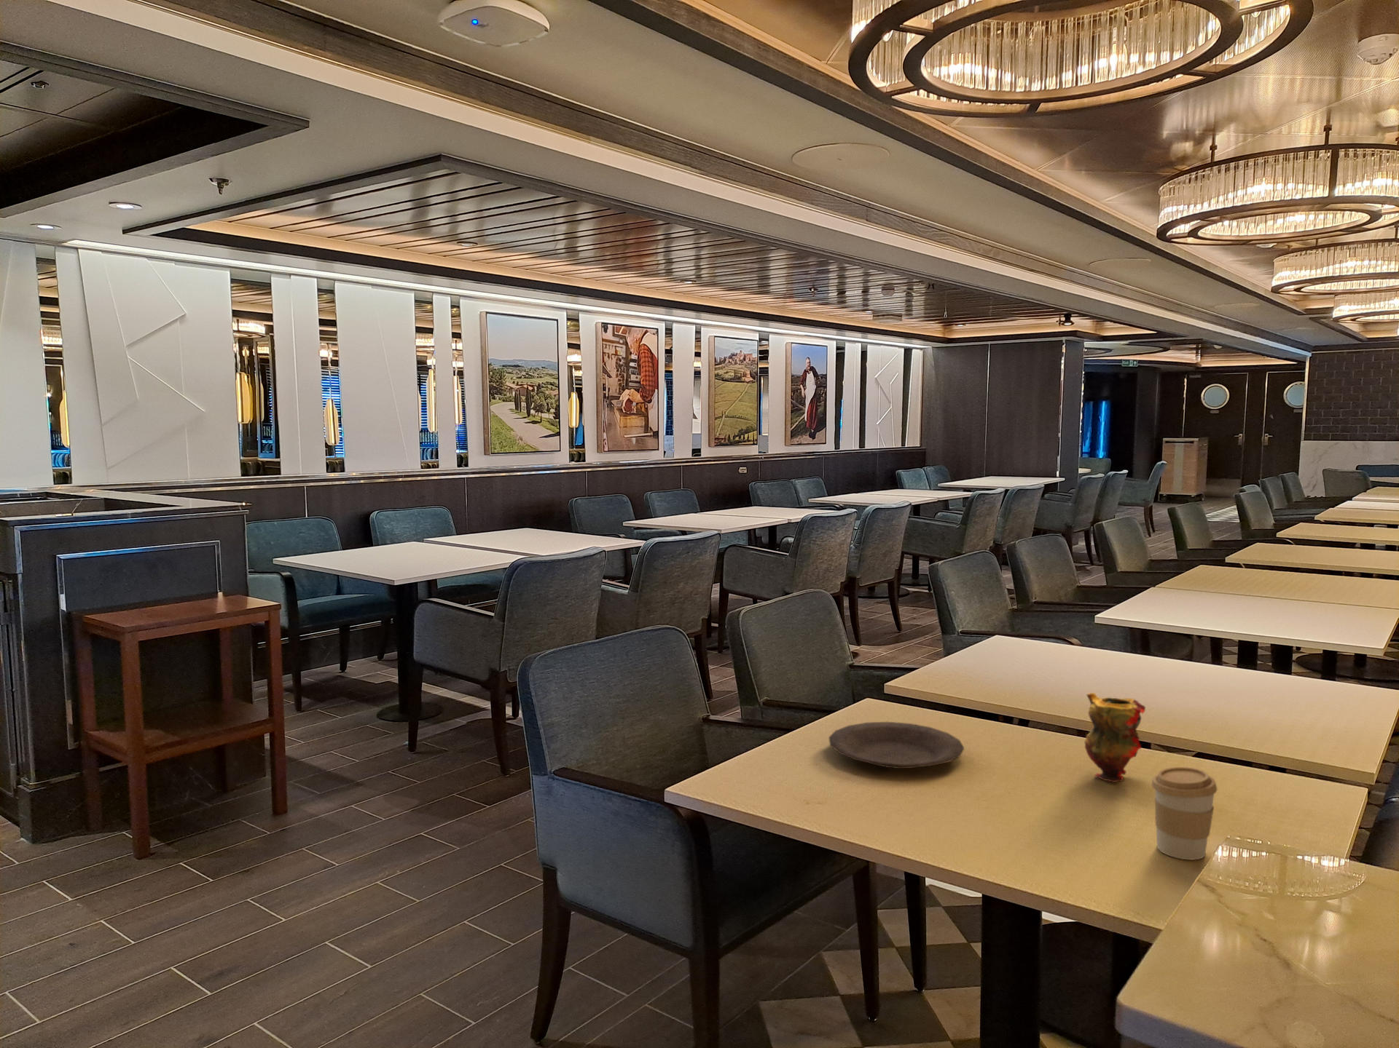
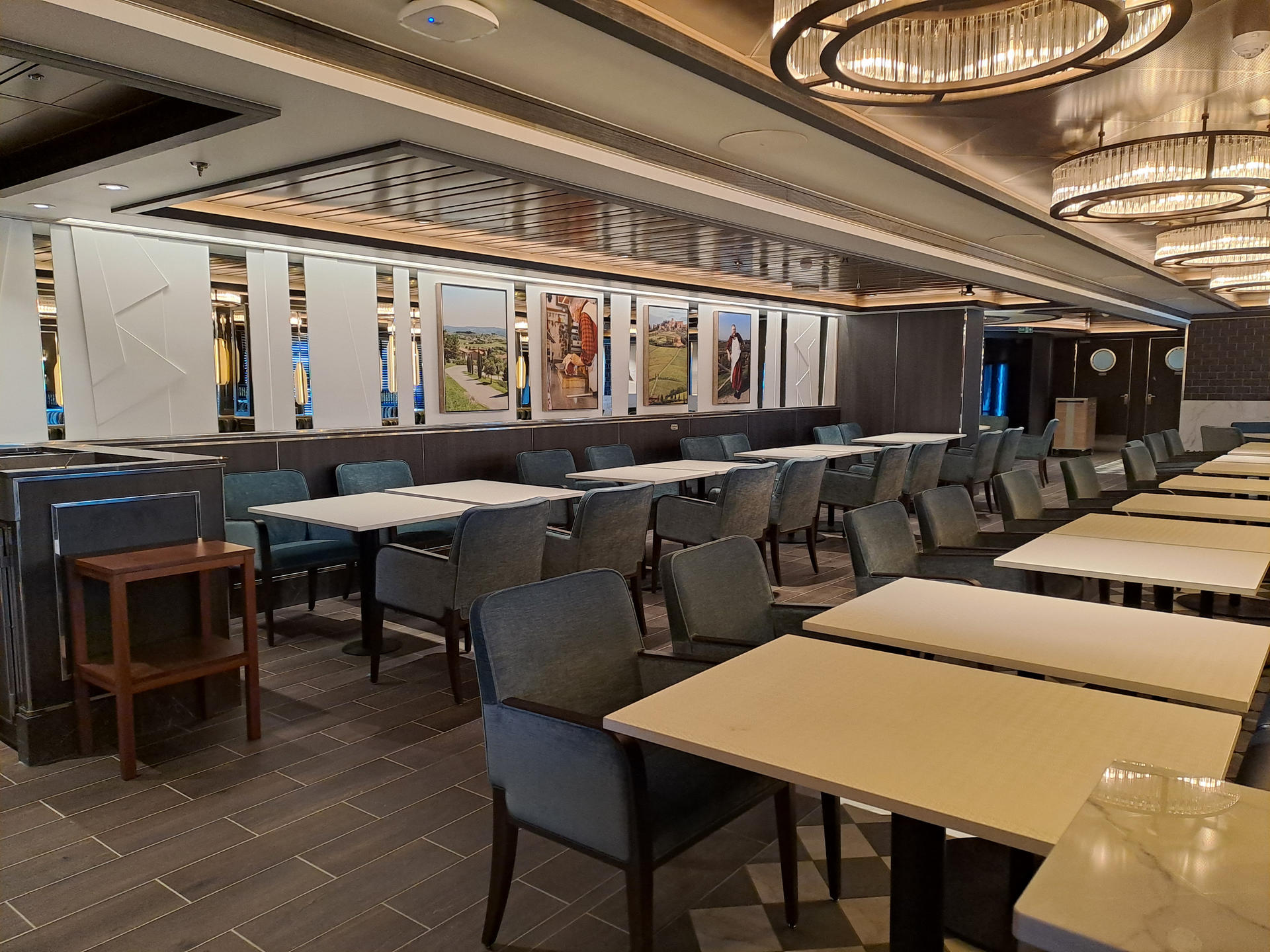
- plate [828,721,965,769]
- teapot [1084,692,1146,783]
- coffee cup [1151,766,1218,860]
